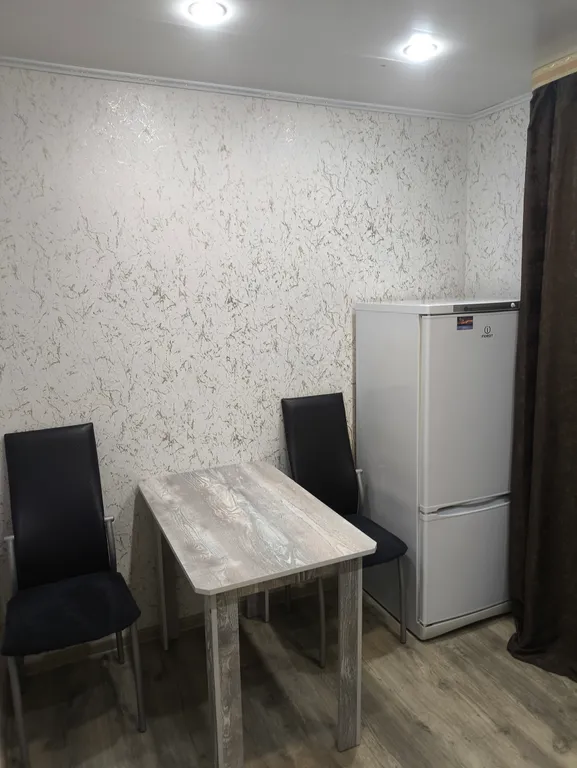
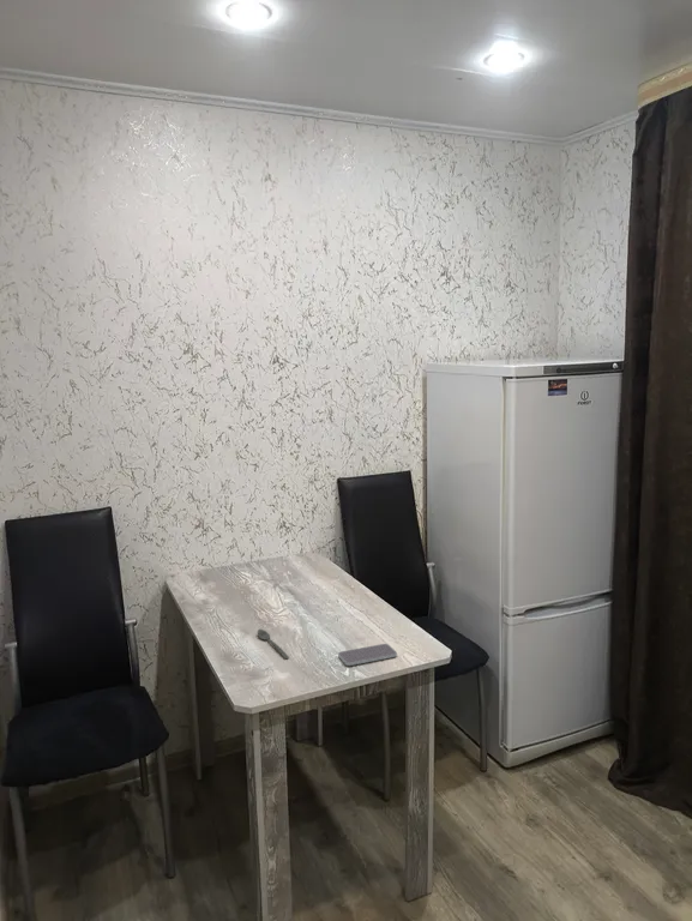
+ smartphone [337,643,398,667]
+ spoon [257,628,290,660]
